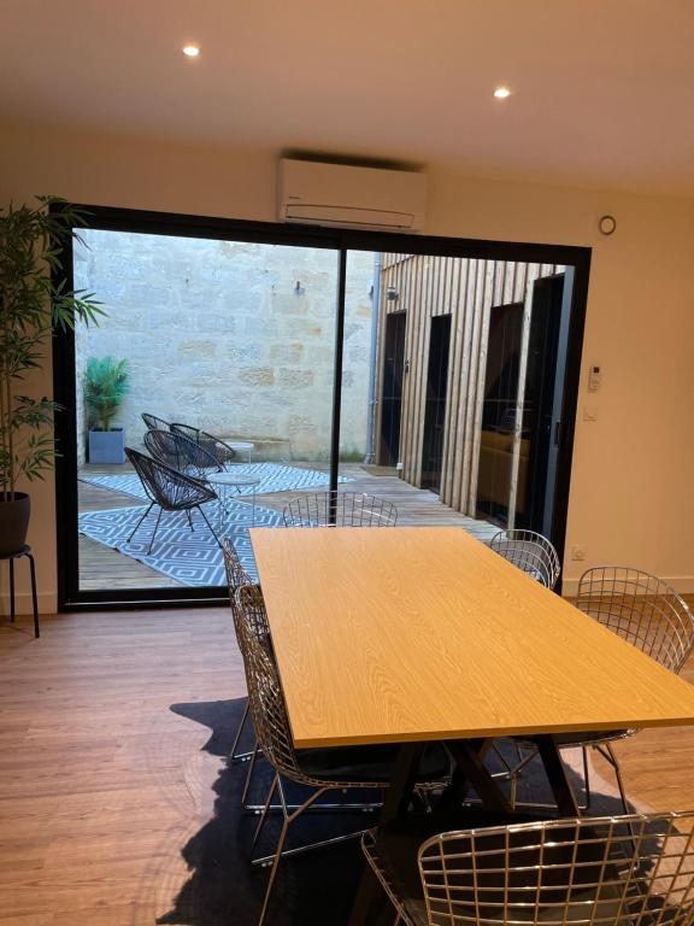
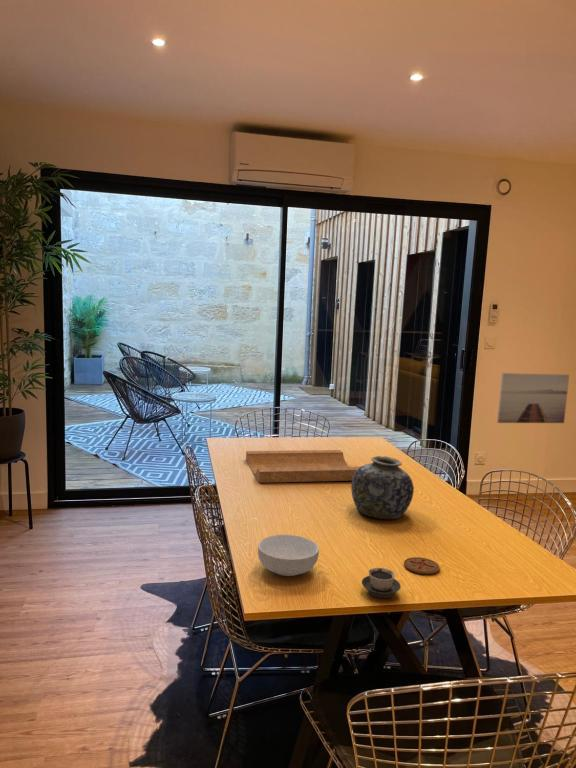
+ vase [350,455,415,520]
+ cutting board [245,449,361,484]
+ cup [361,567,402,599]
+ coaster [403,556,441,575]
+ cereal bowl [257,533,320,577]
+ wall art [496,372,570,424]
